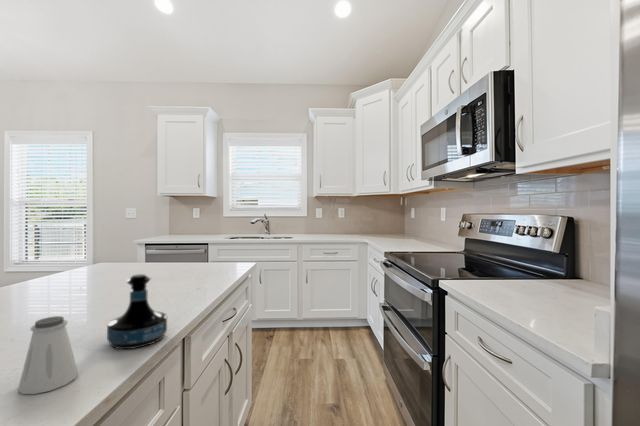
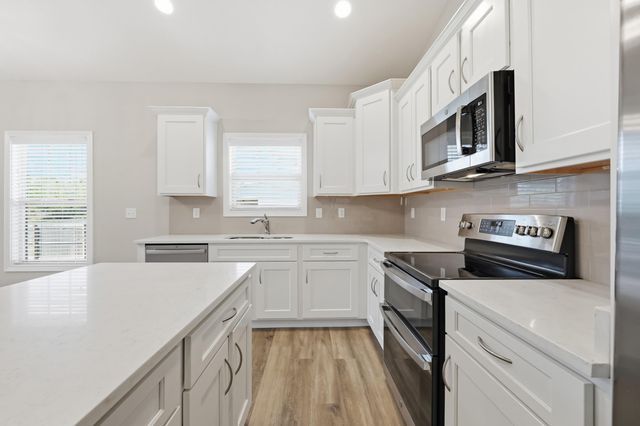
- saltshaker [17,315,79,395]
- tequila bottle [106,273,168,350]
